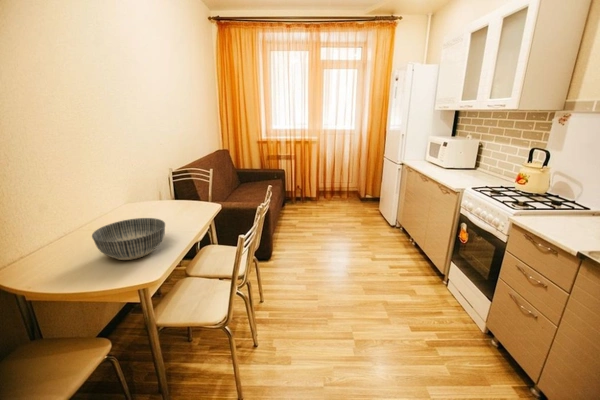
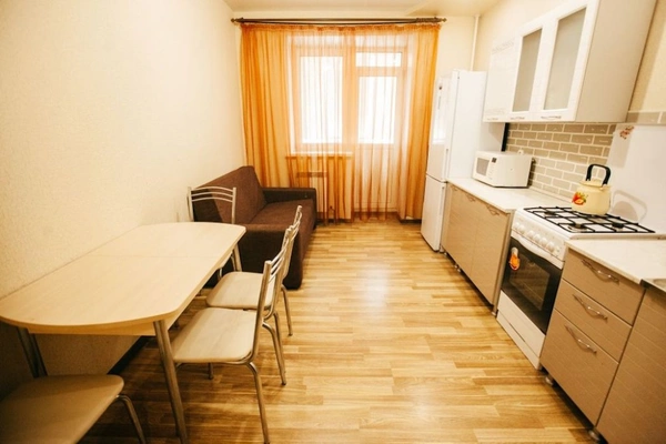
- bowl [91,217,166,261]
